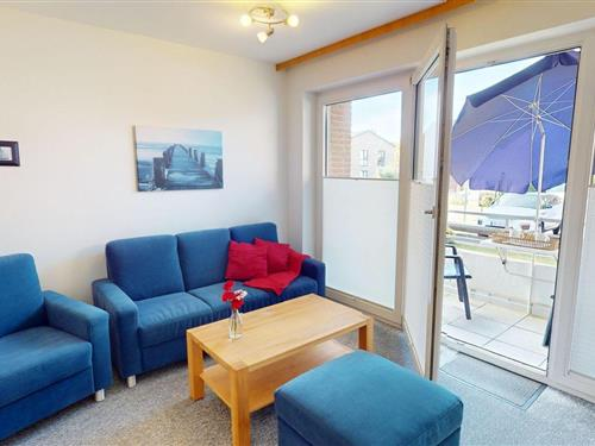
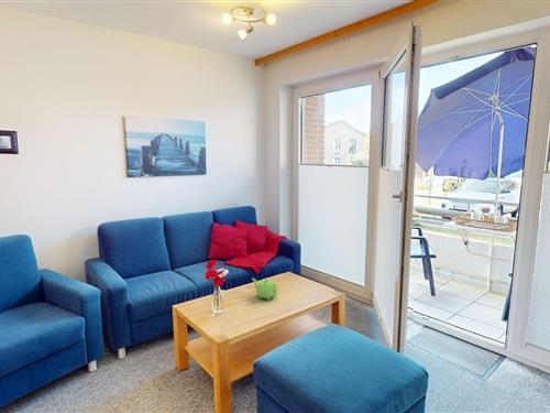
+ teapot [251,278,279,301]
